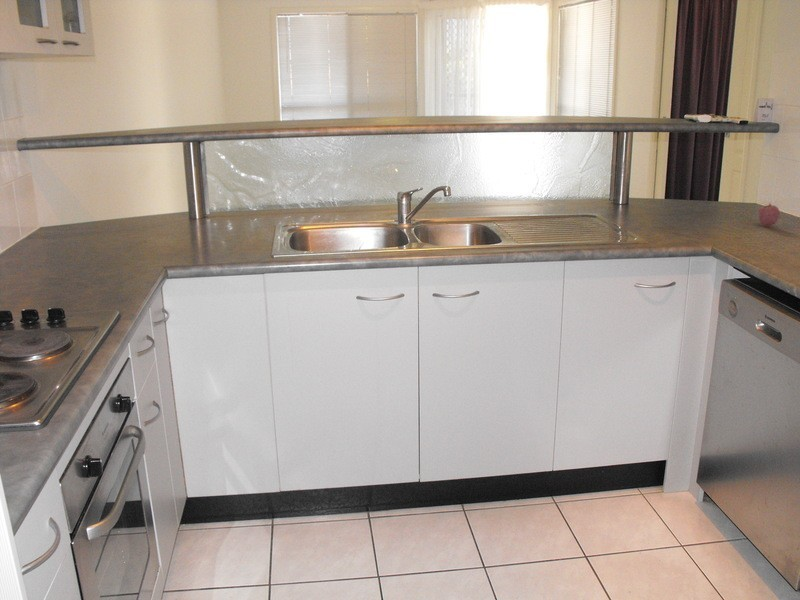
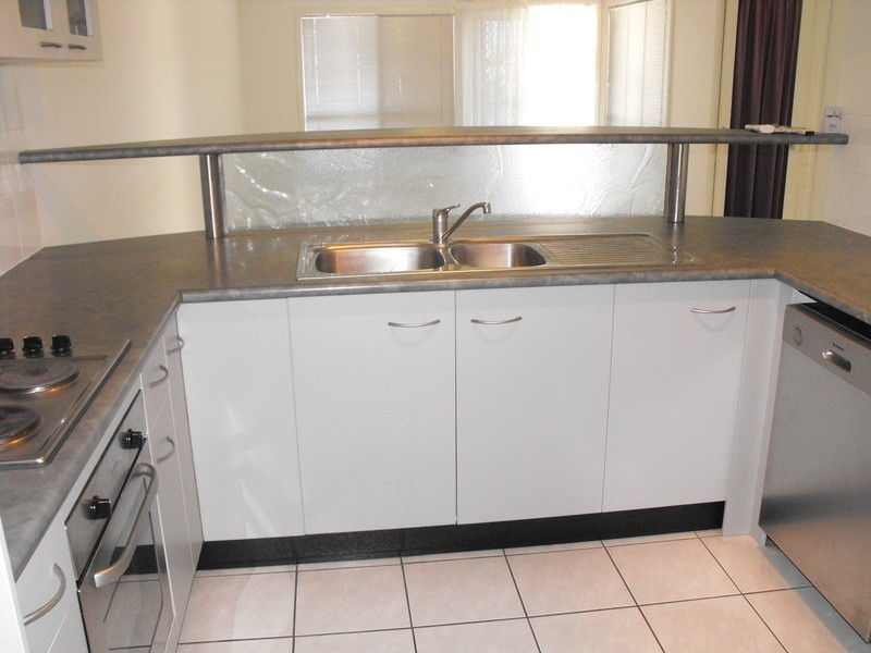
- fruit [757,202,781,227]
